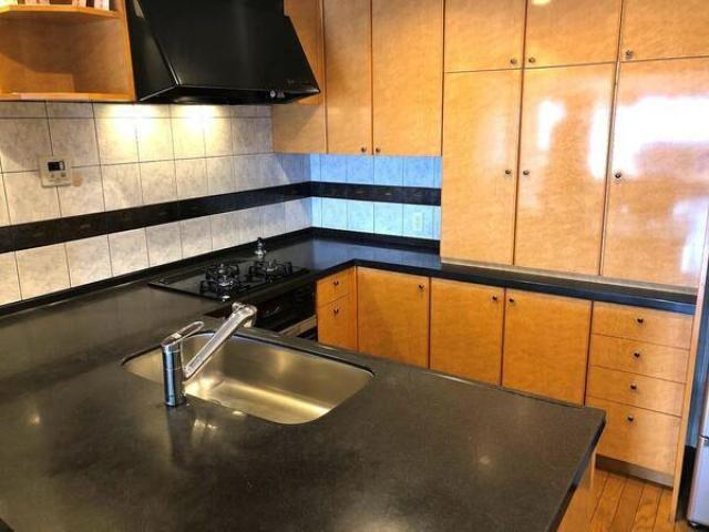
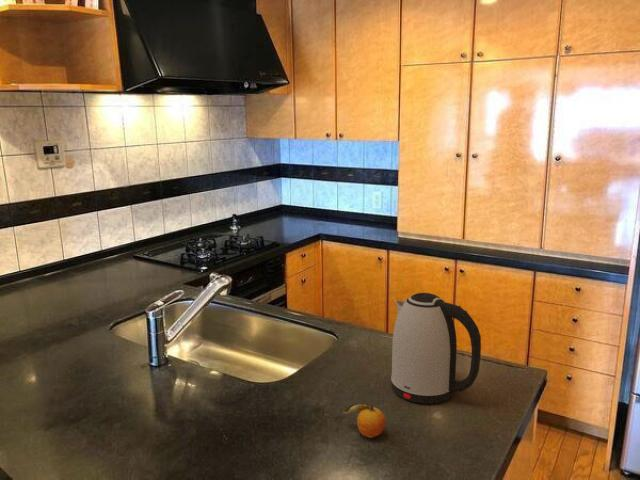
+ fruit [342,399,387,439]
+ kettle [390,292,482,405]
